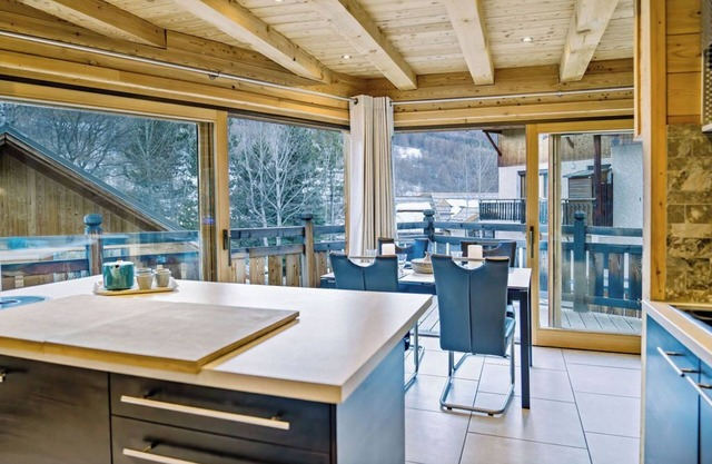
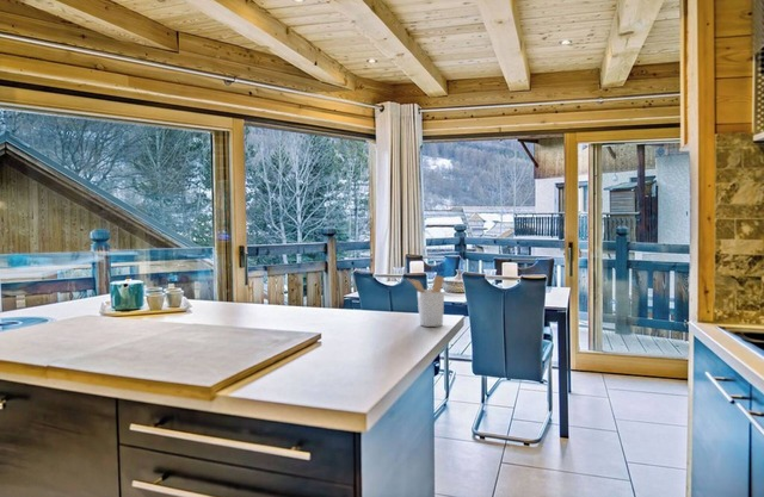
+ utensil holder [407,274,445,328]
